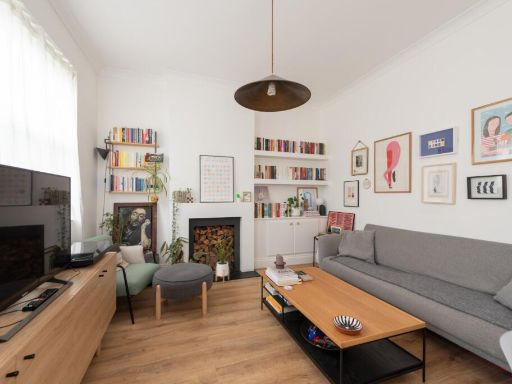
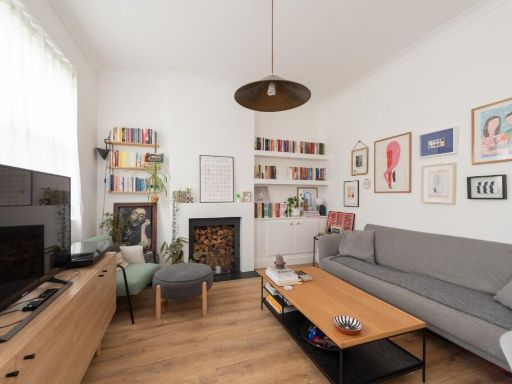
- house plant [212,237,236,284]
